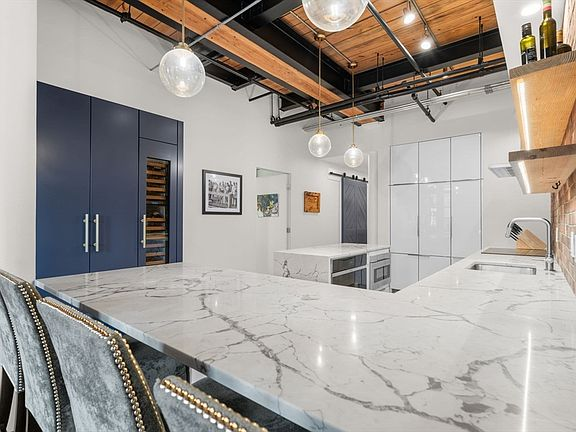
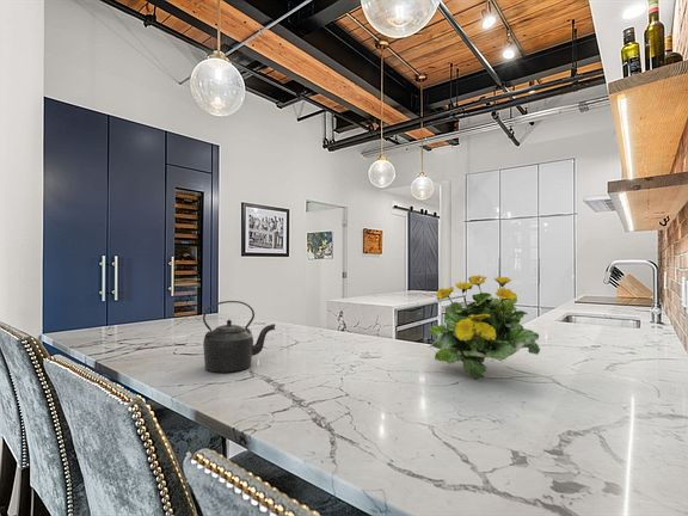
+ flowering plant [429,275,541,381]
+ kettle [202,300,276,374]
